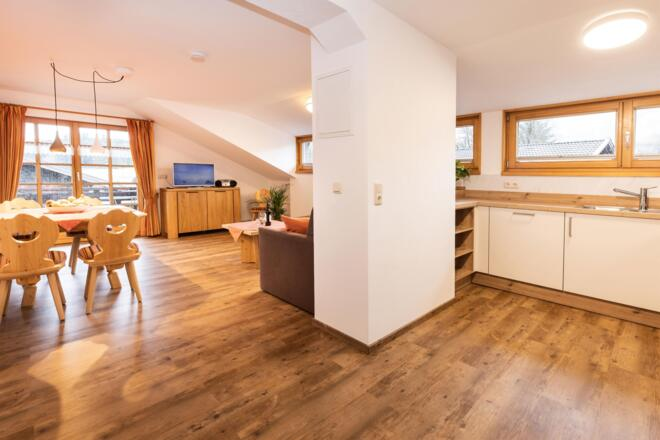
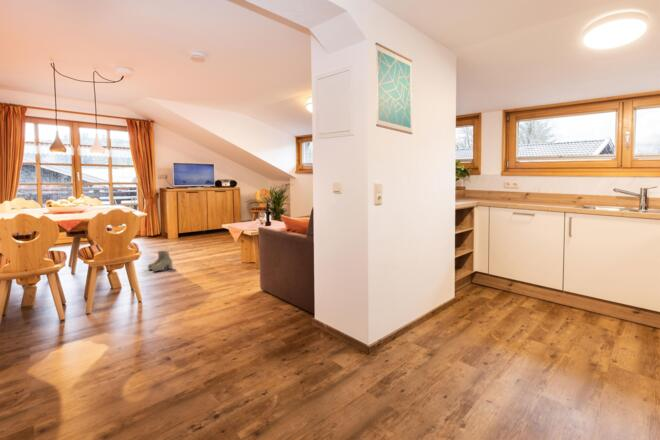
+ wall art [374,42,414,135]
+ boots [147,250,173,272]
